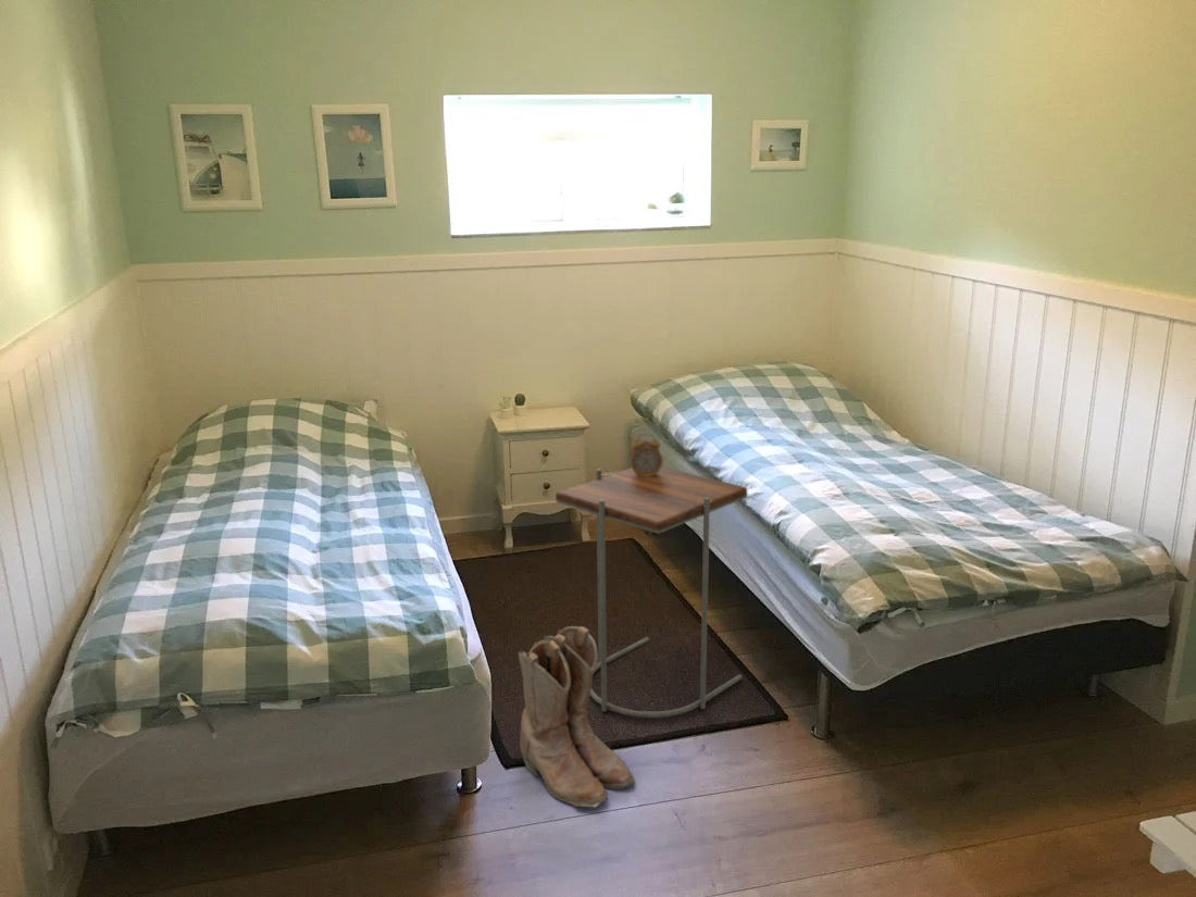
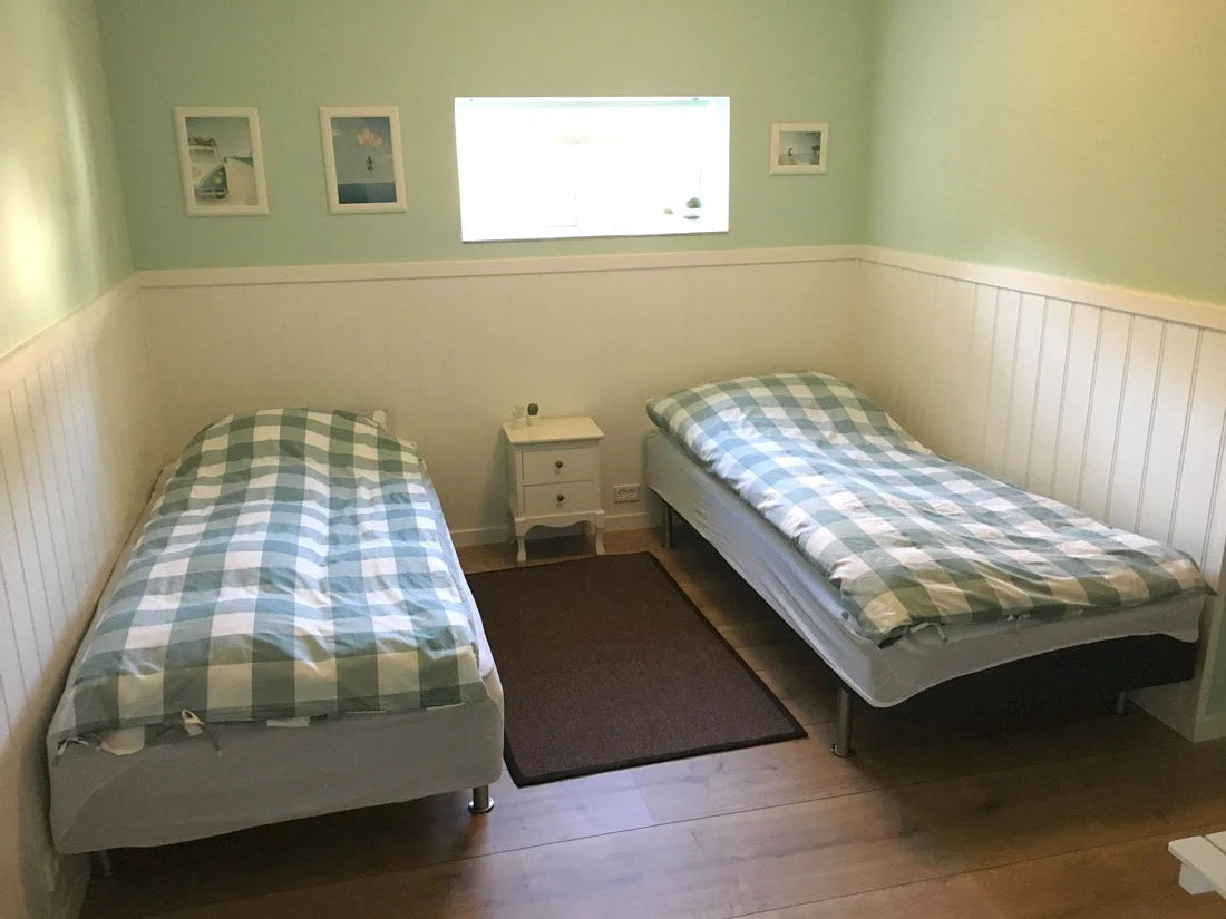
- side table [555,465,748,719]
- alarm clock [630,433,664,476]
- boots [518,625,636,808]
